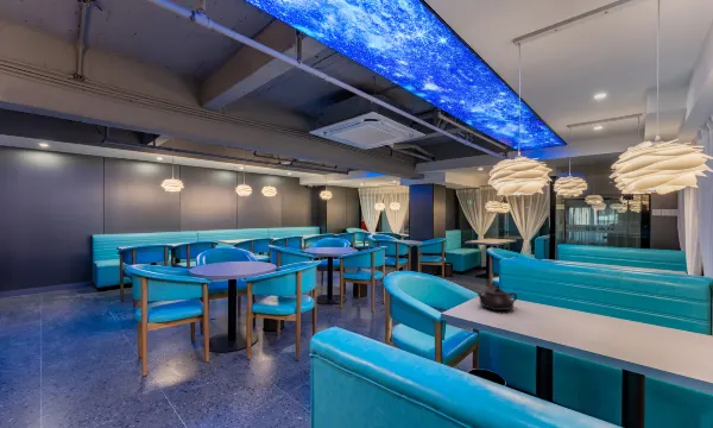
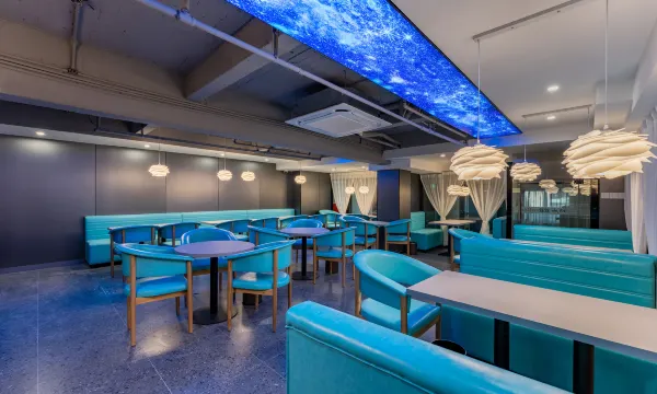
- teapot [477,287,518,311]
